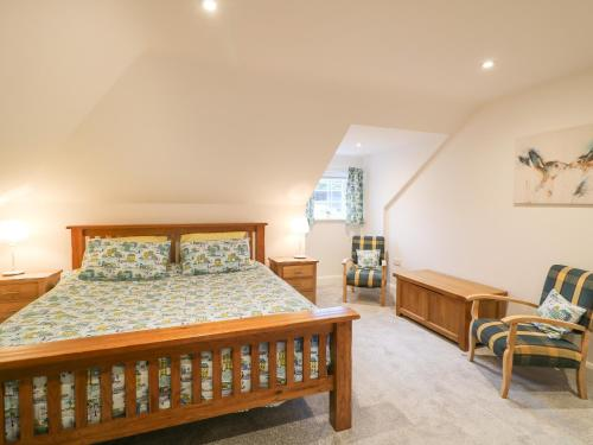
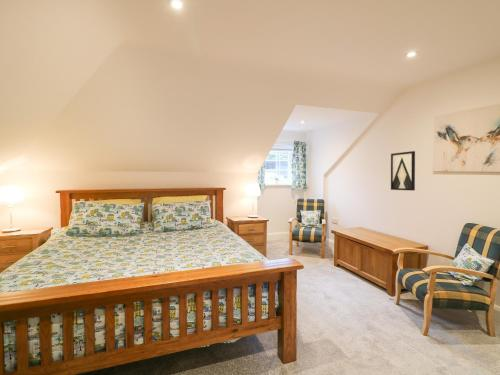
+ wall art [390,150,416,191]
